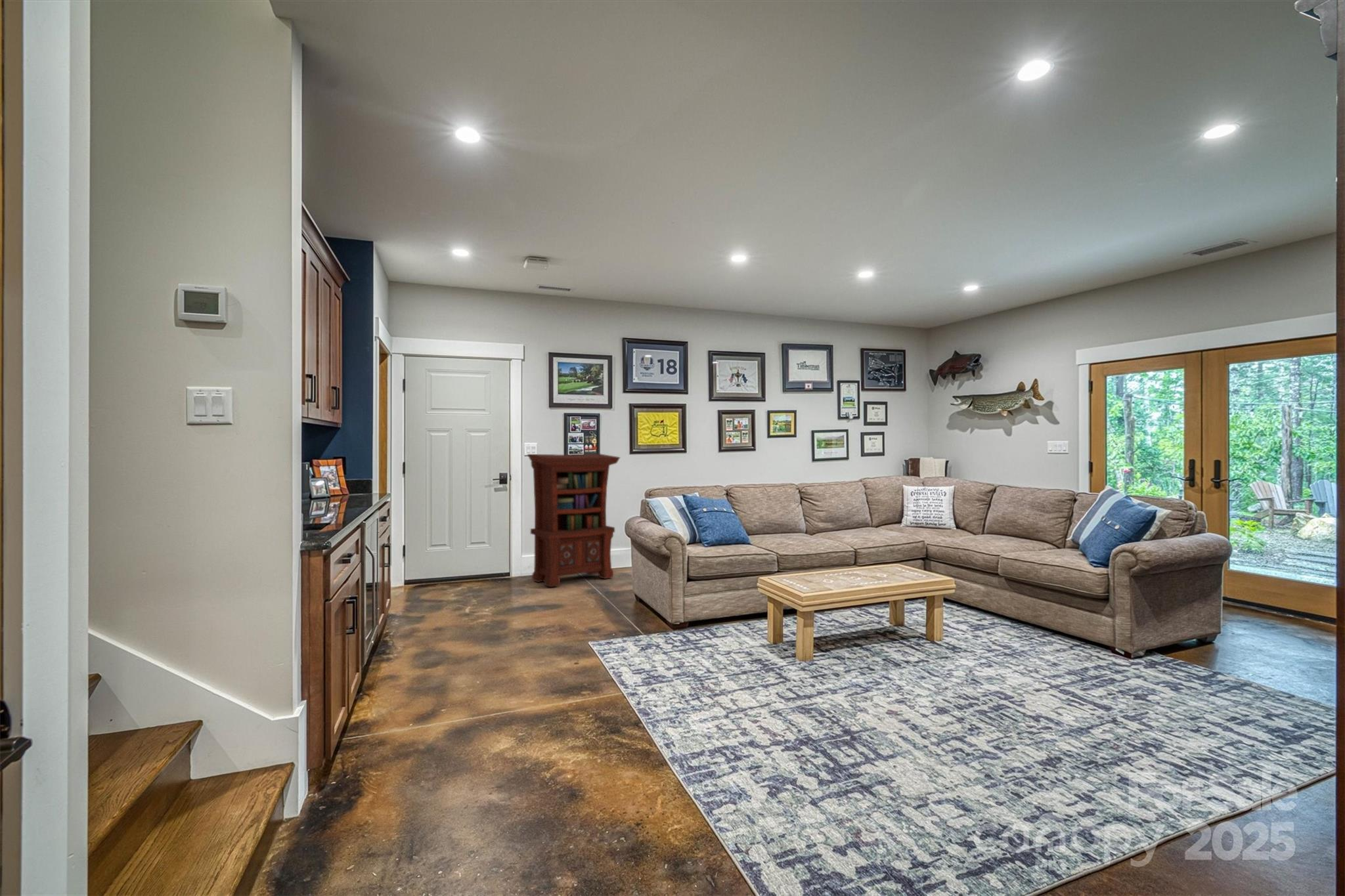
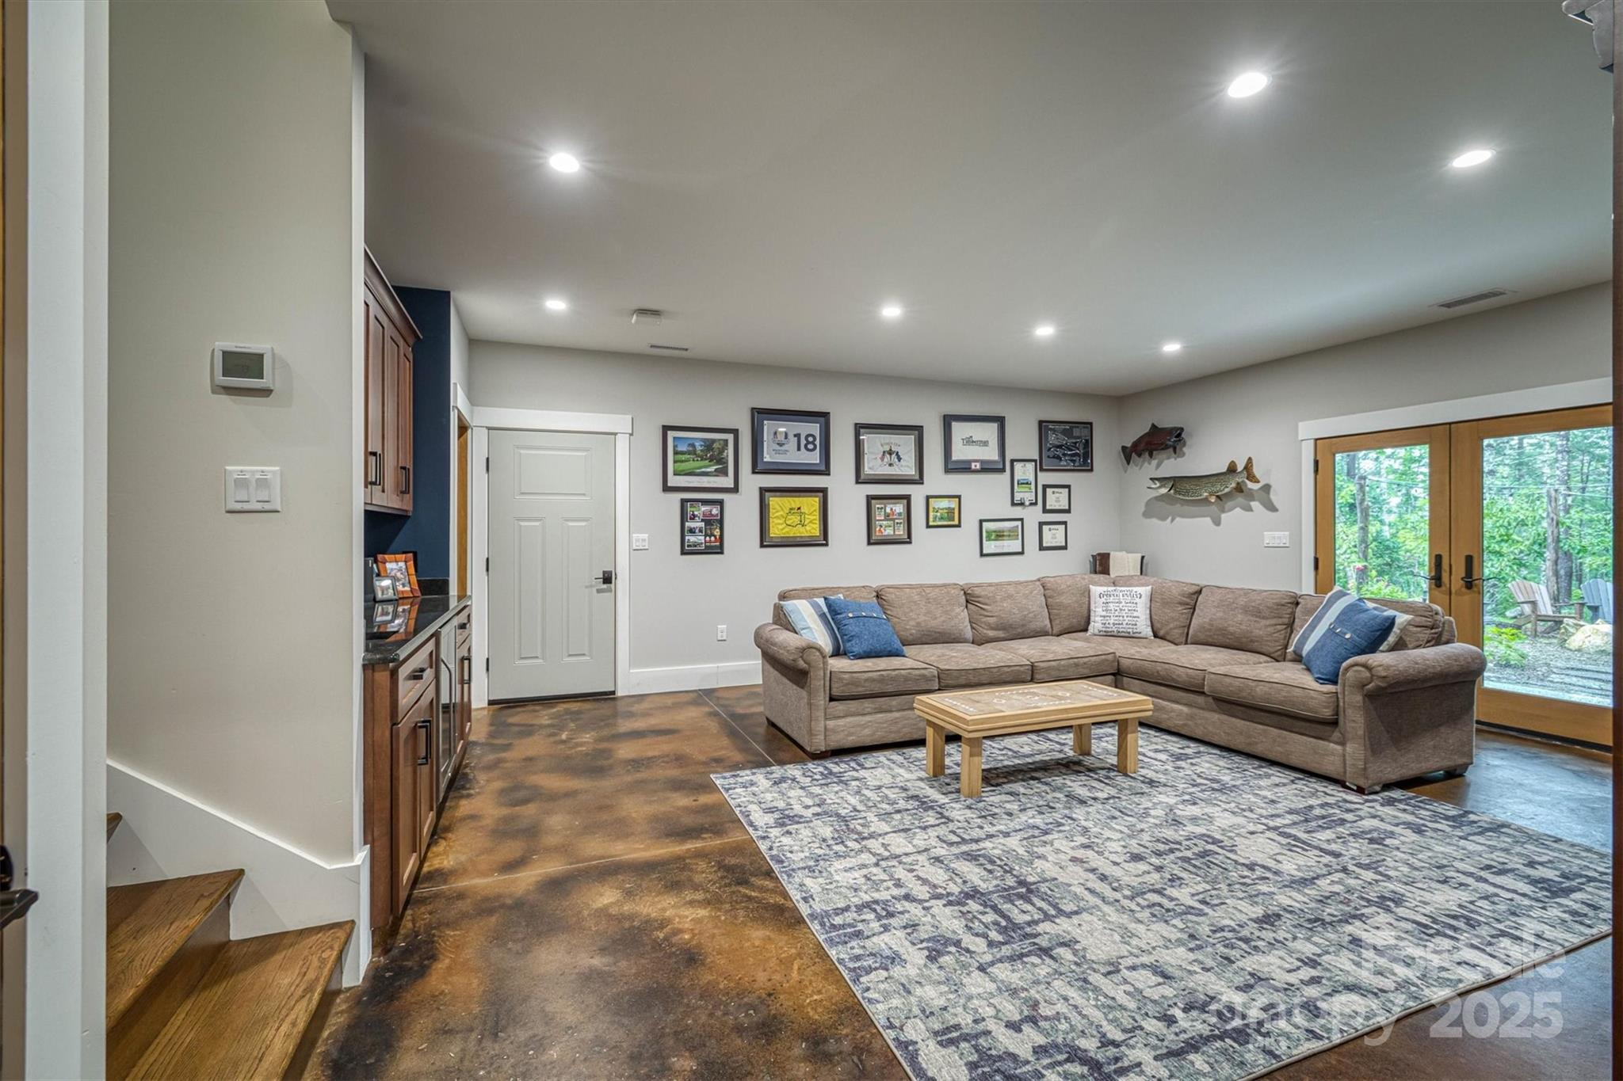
- lectern [527,453,621,587]
